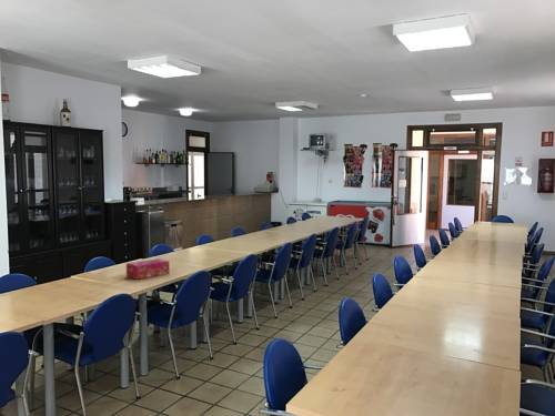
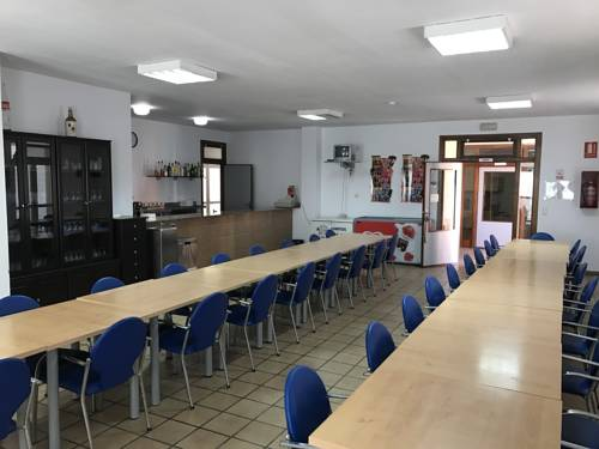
- tissue box [125,257,170,281]
